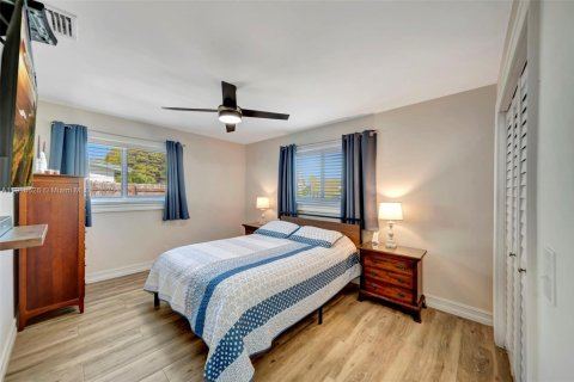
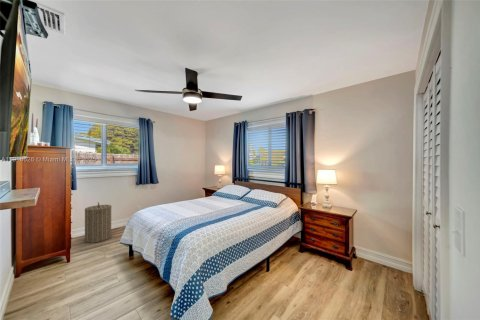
+ laundry hamper [84,201,113,244]
